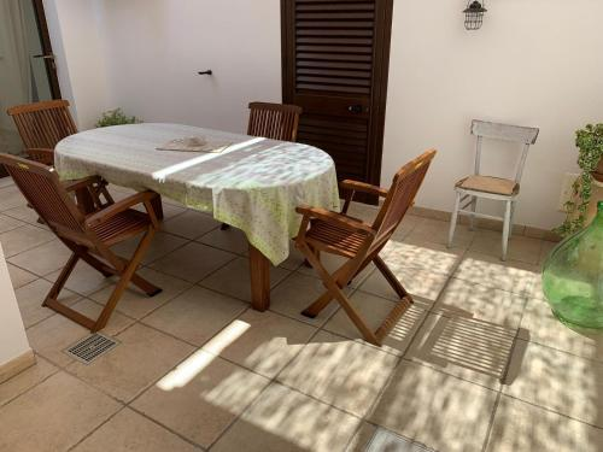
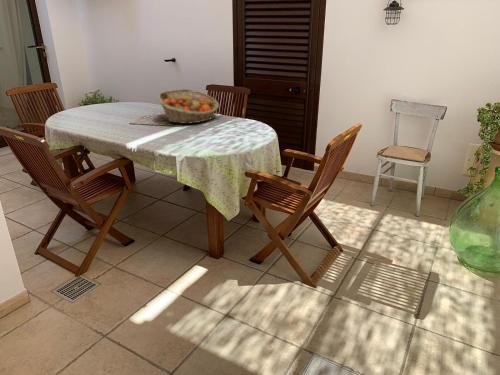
+ fruit basket [156,88,220,125]
